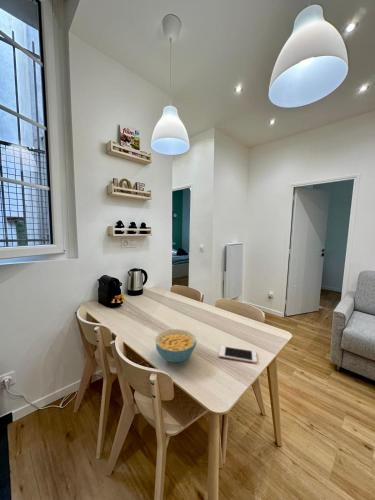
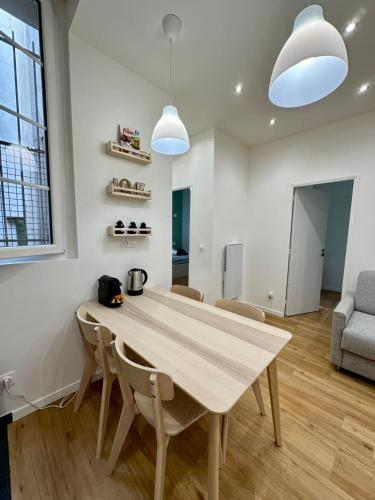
- cereal bowl [155,328,197,363]
- cell phone [218,345,258,364]
